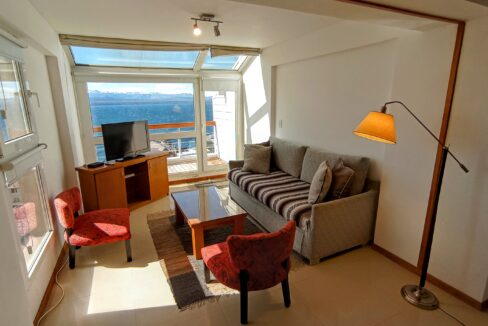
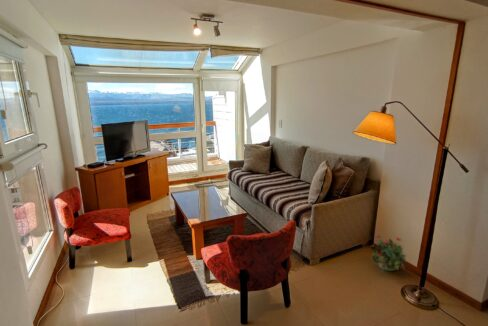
+ potted plant [368,234,408,272]
